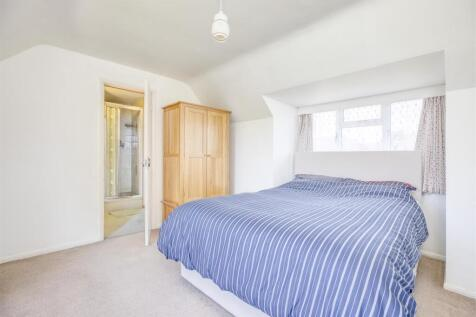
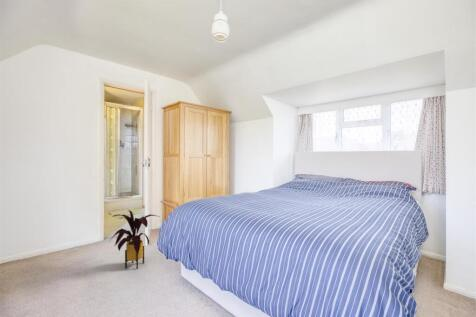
+ house plant [108,209,161,270]
